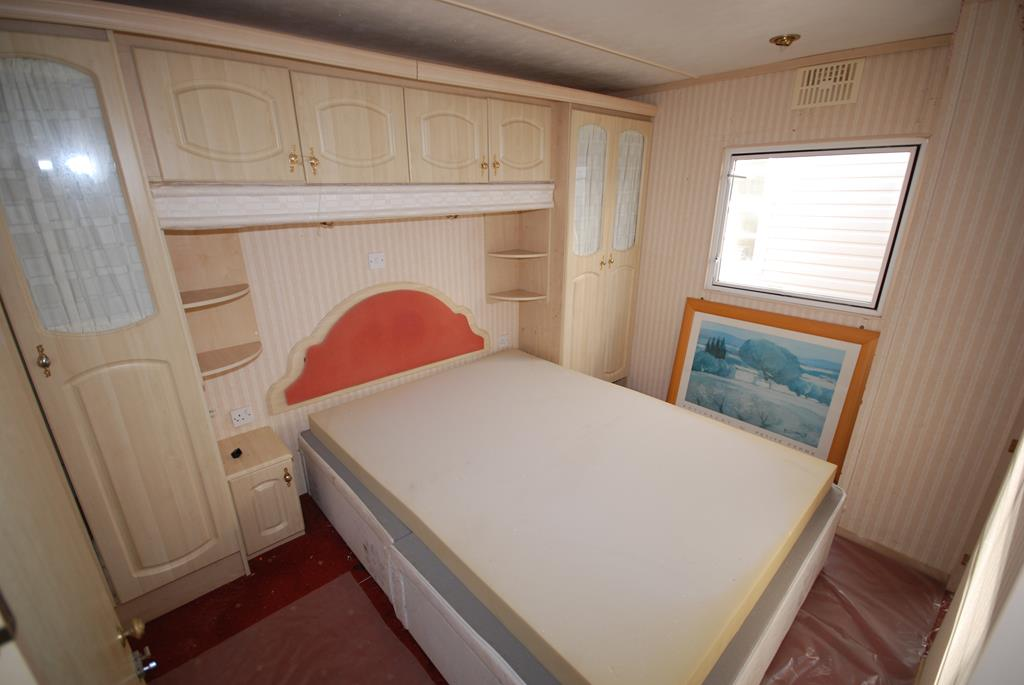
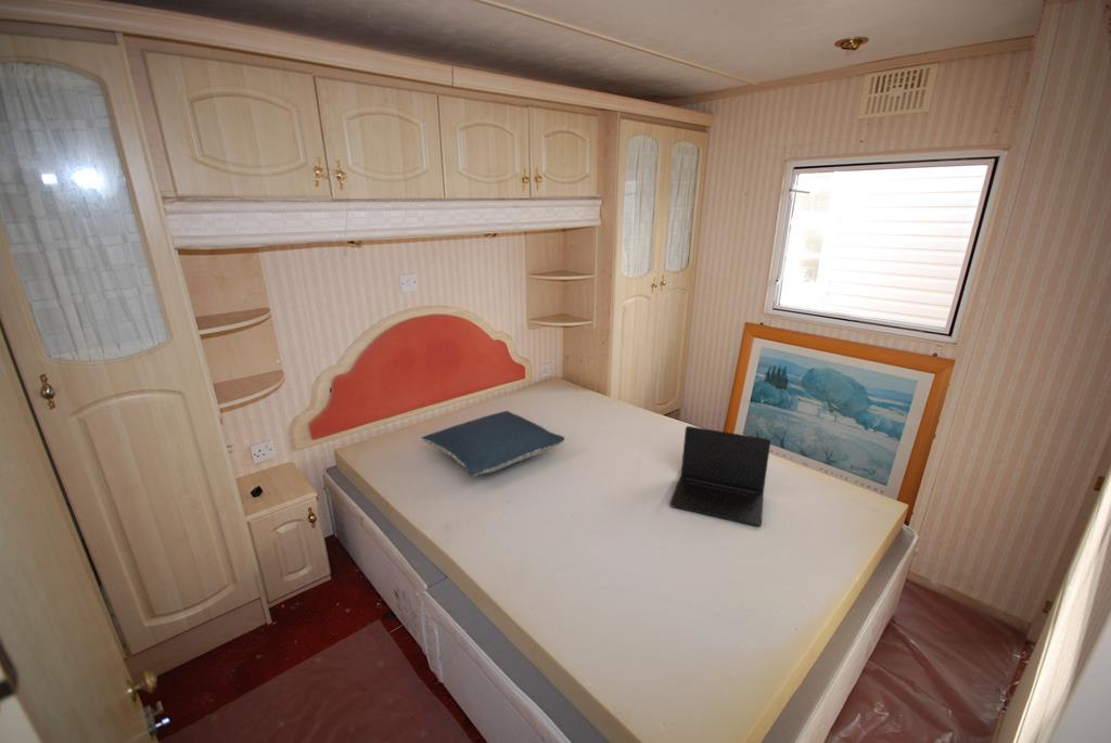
+ laptop [669,425,771,527]
+ pillow [420,410,566,477]
